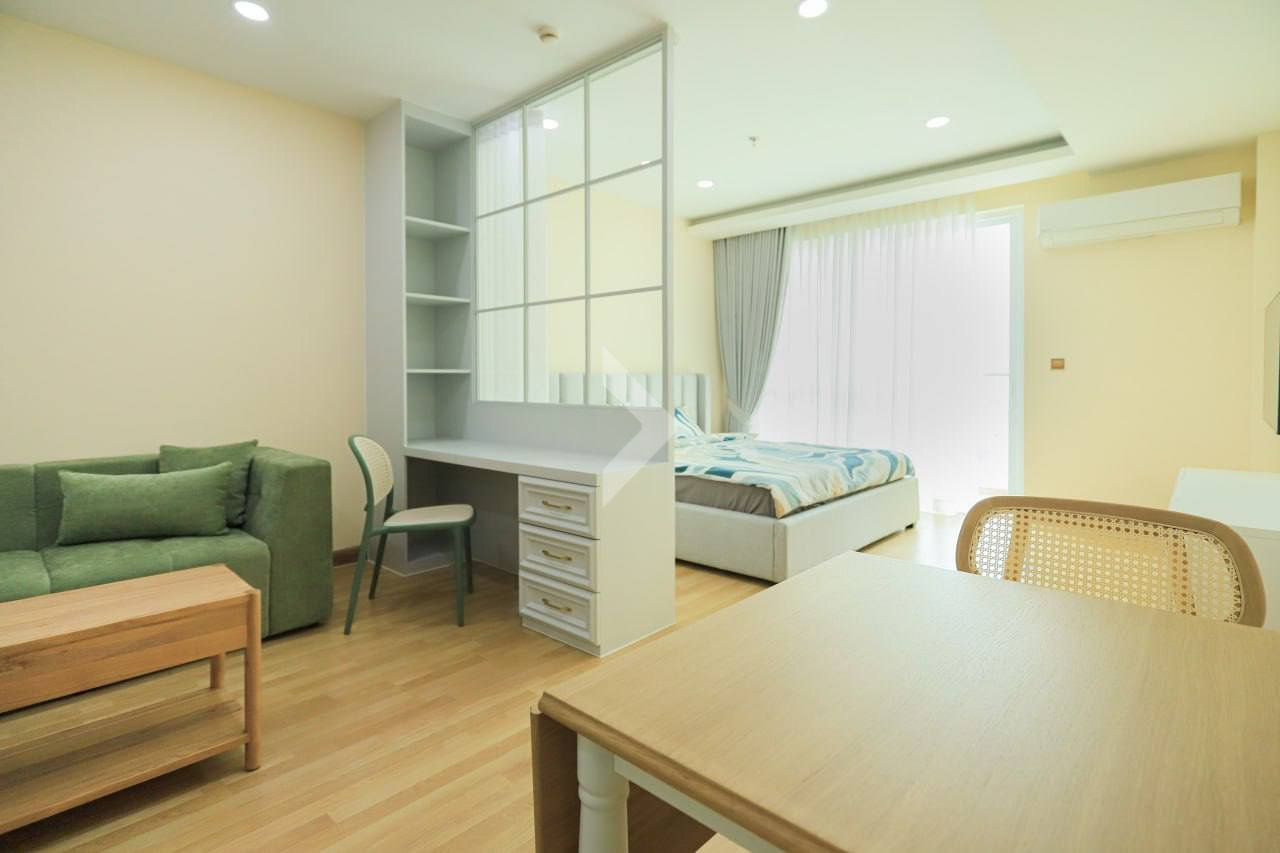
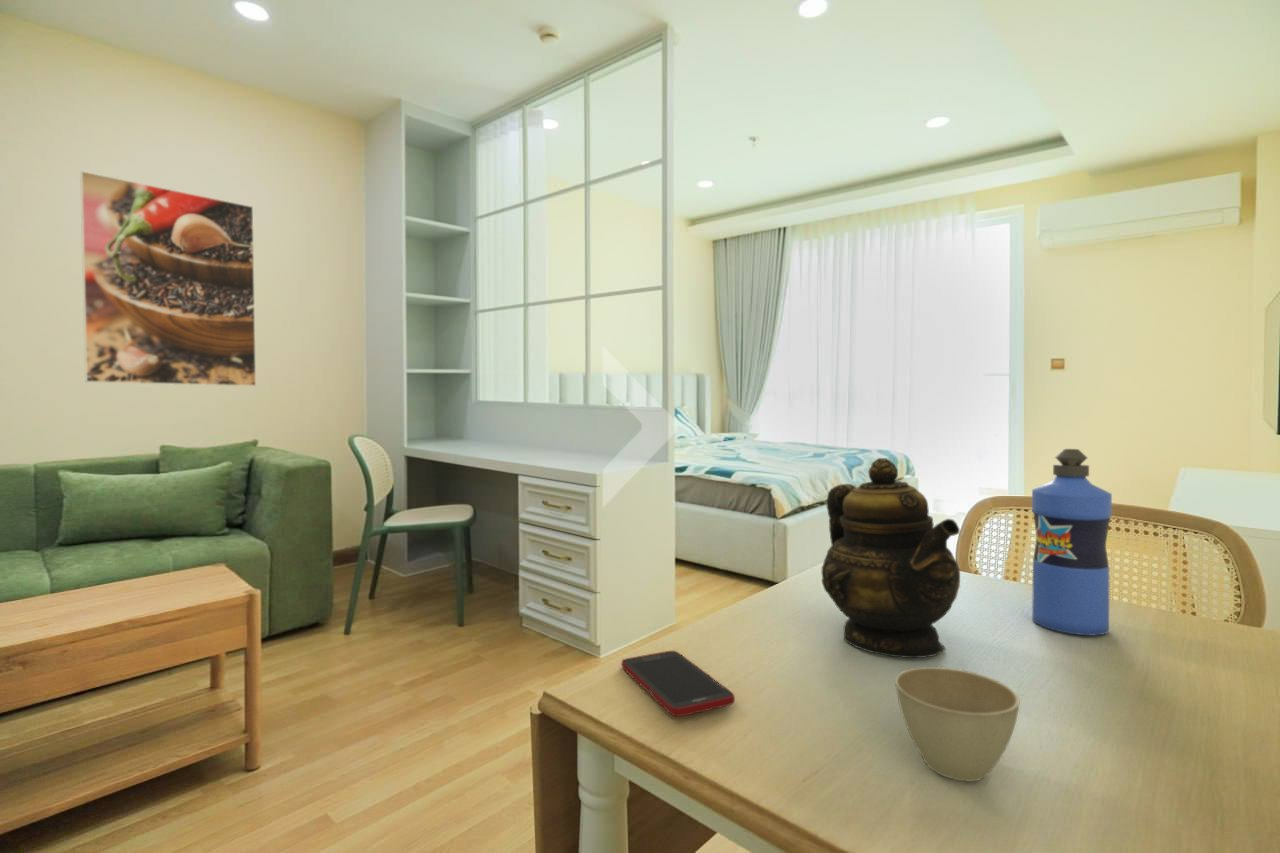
+ cell phone [621,650,736,717]
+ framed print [79,170,257,387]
+ water bottle [1031,448,1113,636]
+ flower pot [894,666,1021,782]
+ teapot [821,457,961,659]
